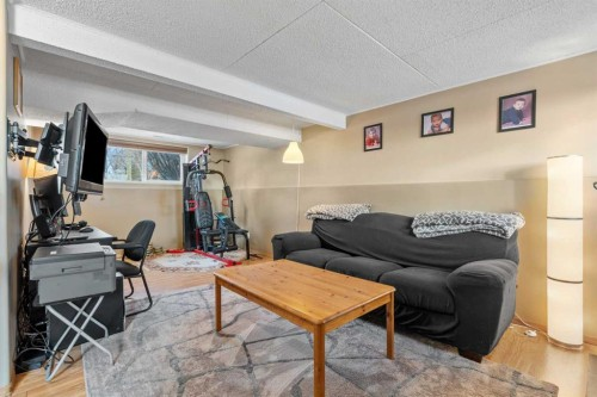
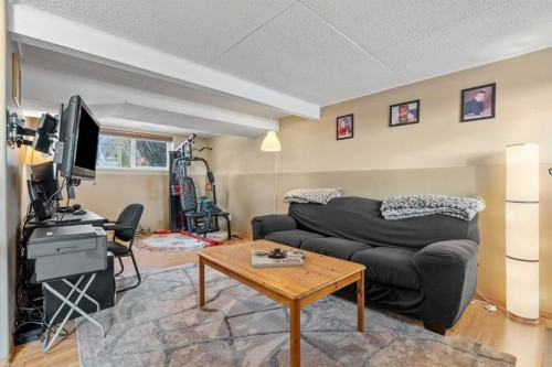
+ board game [250,246,307,268]
